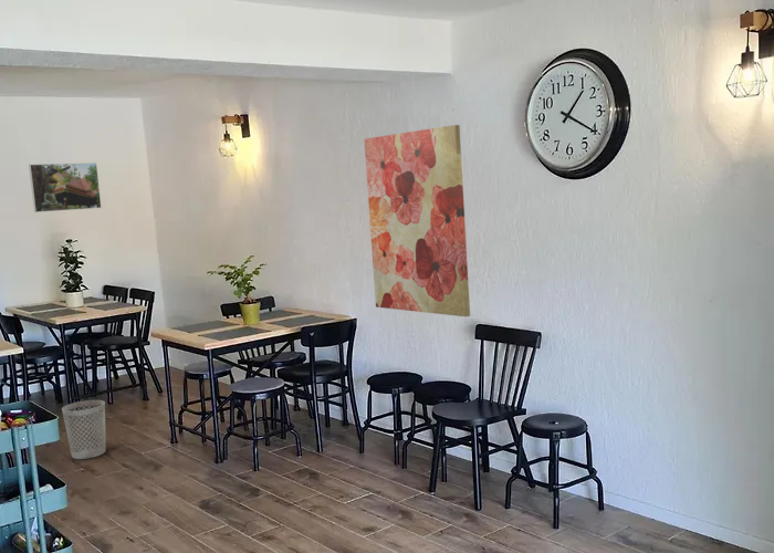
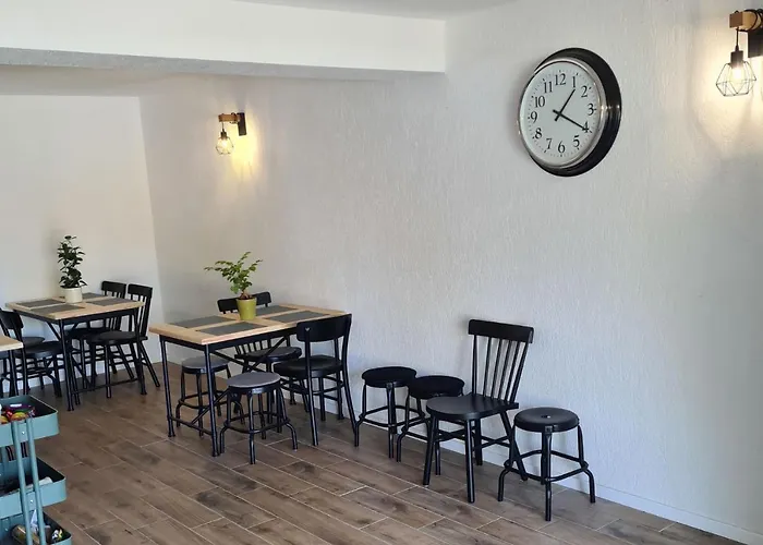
- wastebasket [61,399,107,460]
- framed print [28,161,103,213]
- wall art [363,124,471,317]
